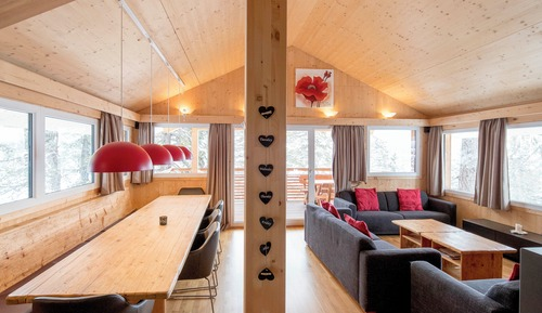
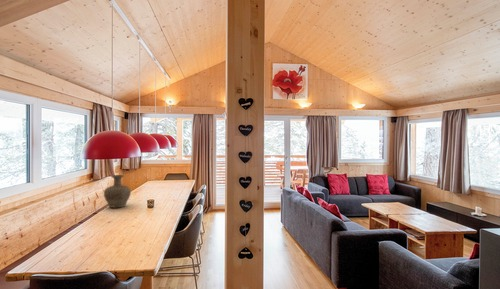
+ vase [103,174,132,209]
